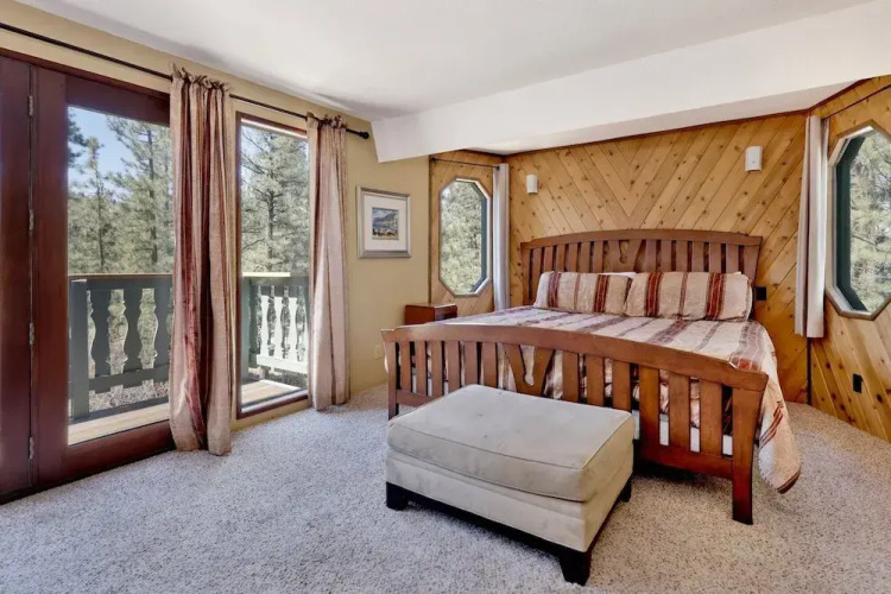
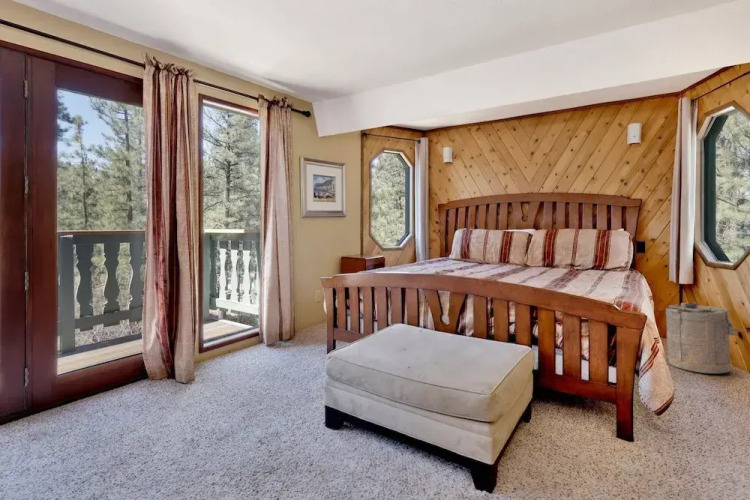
+ laundry hamper [665,301,748,375]
